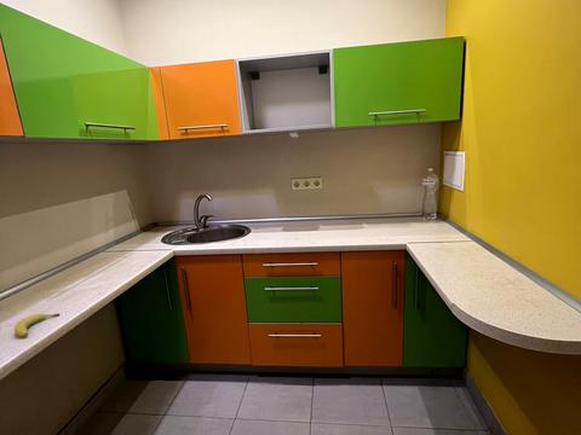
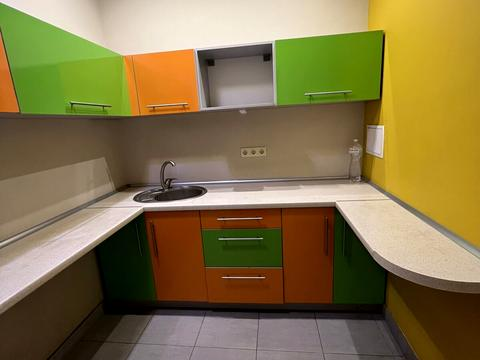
- fruit [13,312,61,337]
